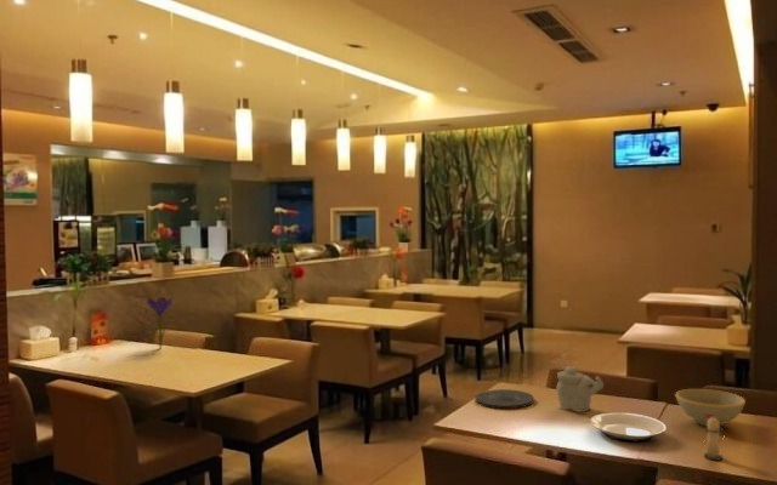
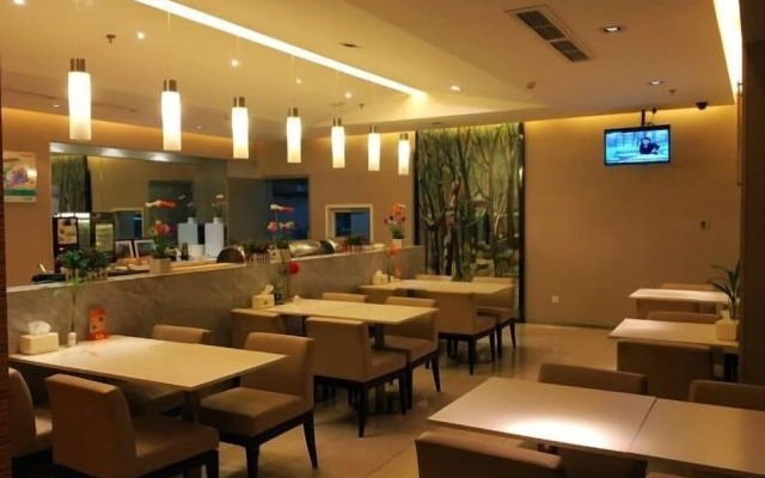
- plate [589,411,667,443]
- candle [702,415,725,462]
- bowl [674,388,747,427]
- flower [146,296,174,349]
- teapot [555,365,605,413]
- plate [473,388,535,410]
